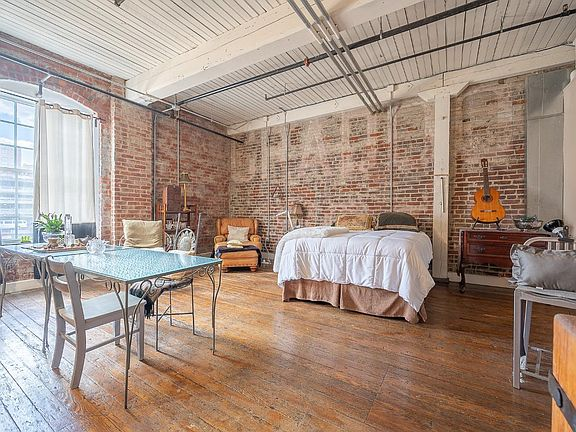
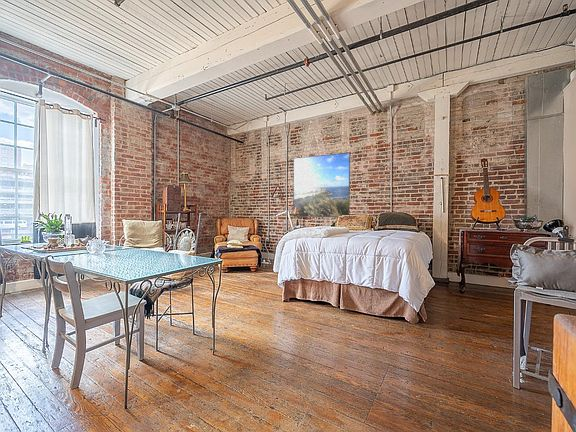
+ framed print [292,151,351,218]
